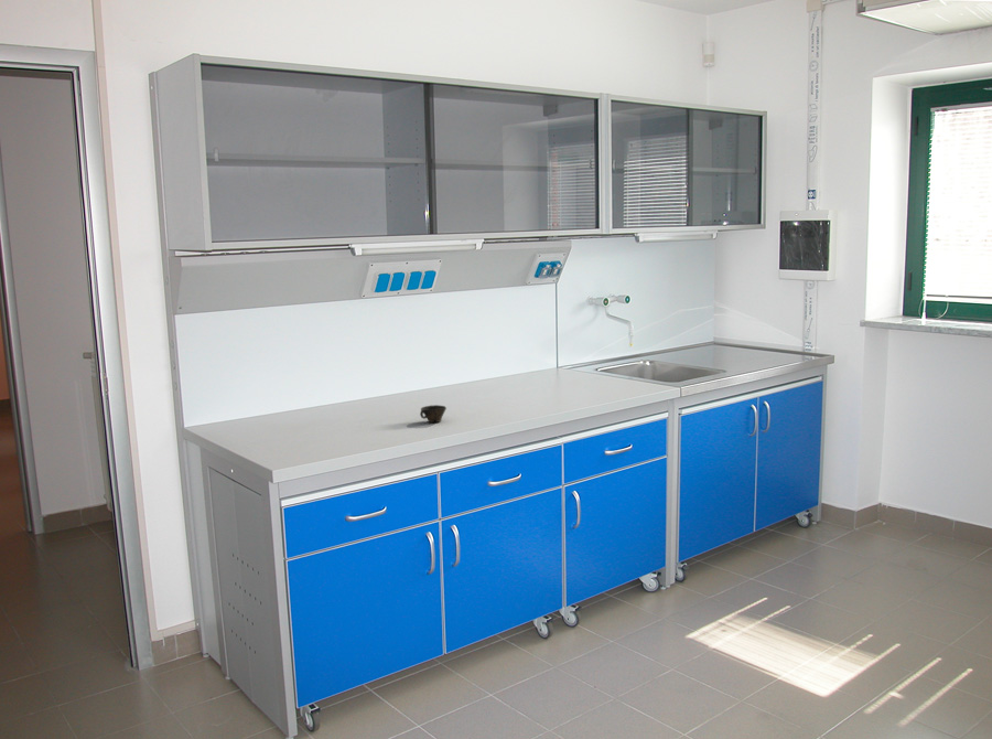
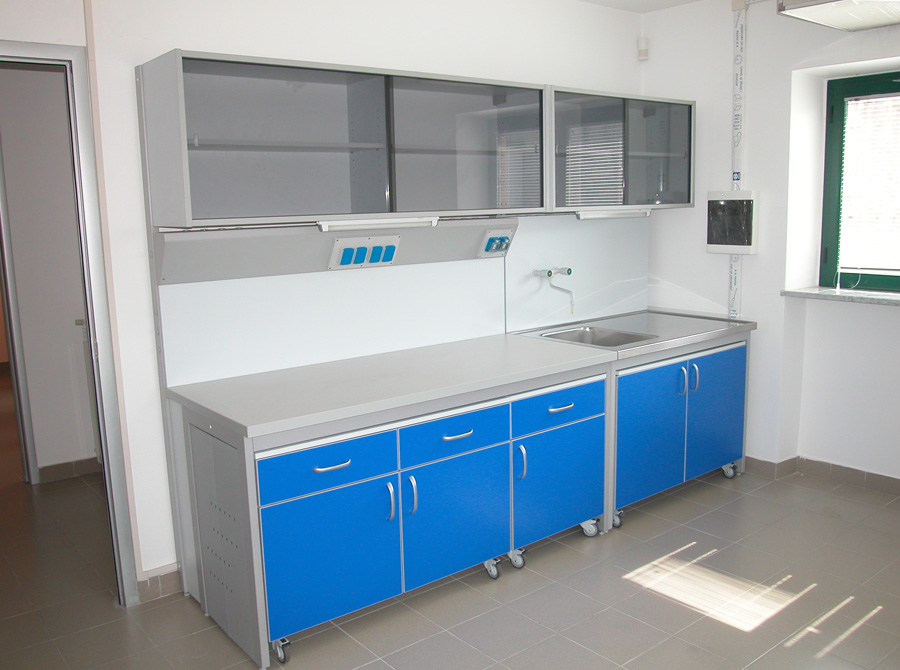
- cup [419,404,448,424]
